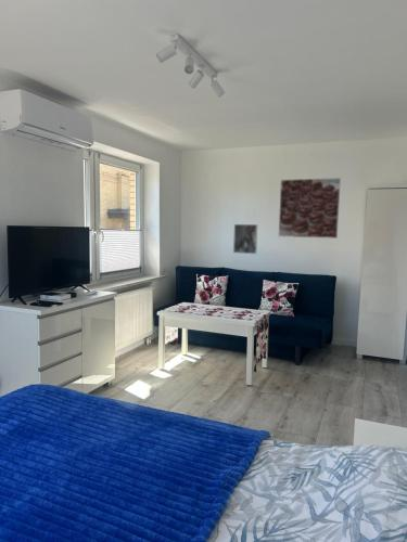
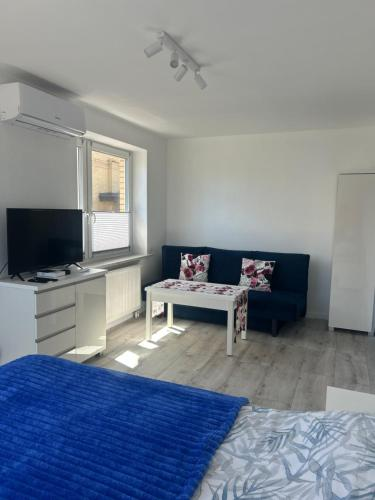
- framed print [232,223,258,255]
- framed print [278,177,342,240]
